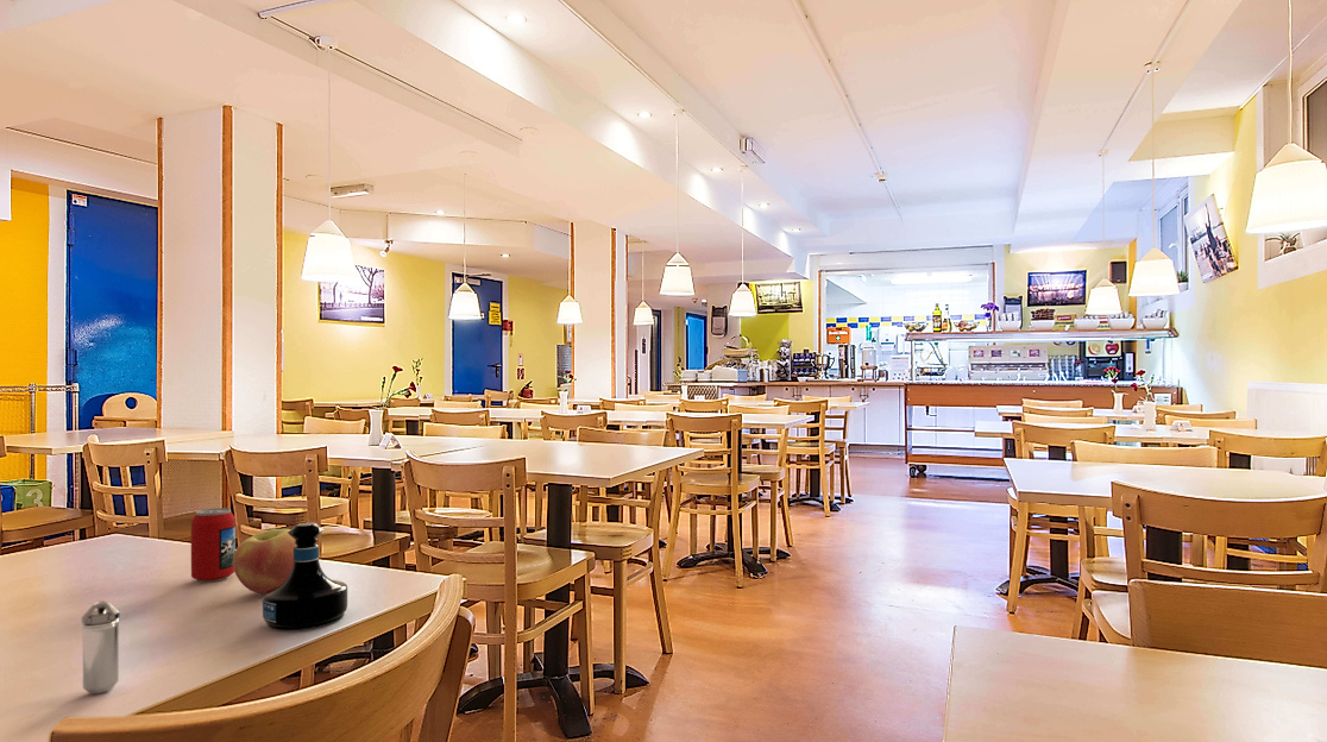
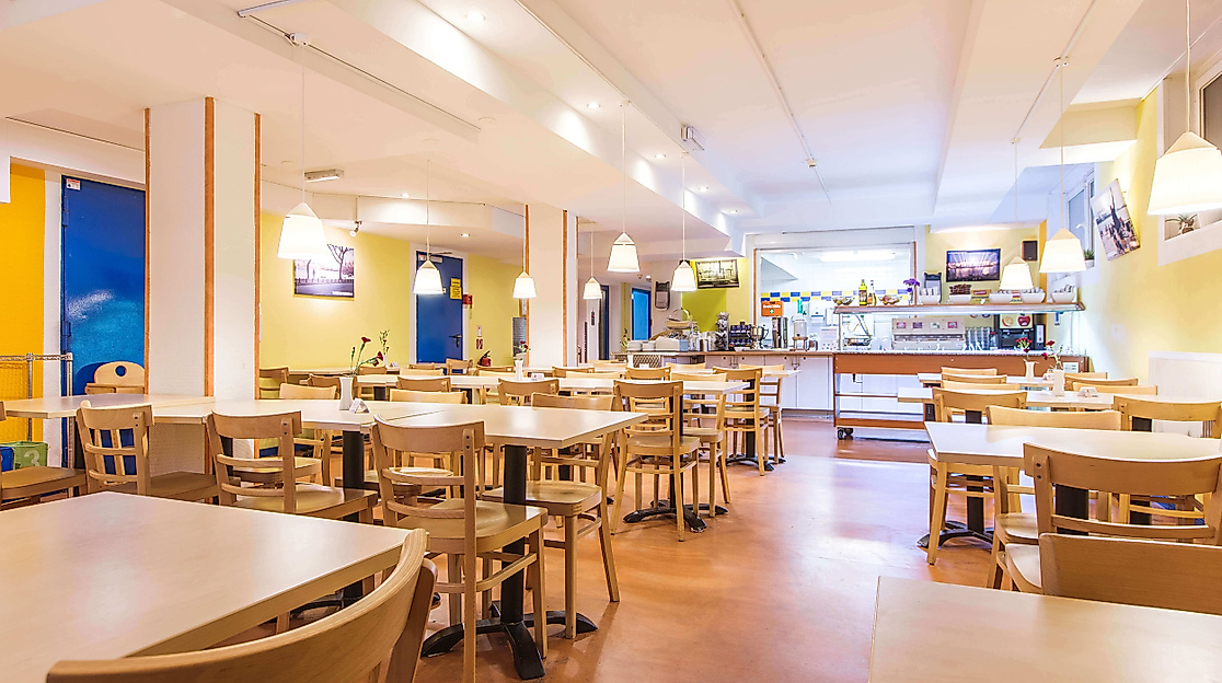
- apple [233,528,296,595]
- shaker [81,600,120,694]
- beverage can [190,507,237,583]
- tequila bottle [262,521,348,631]
